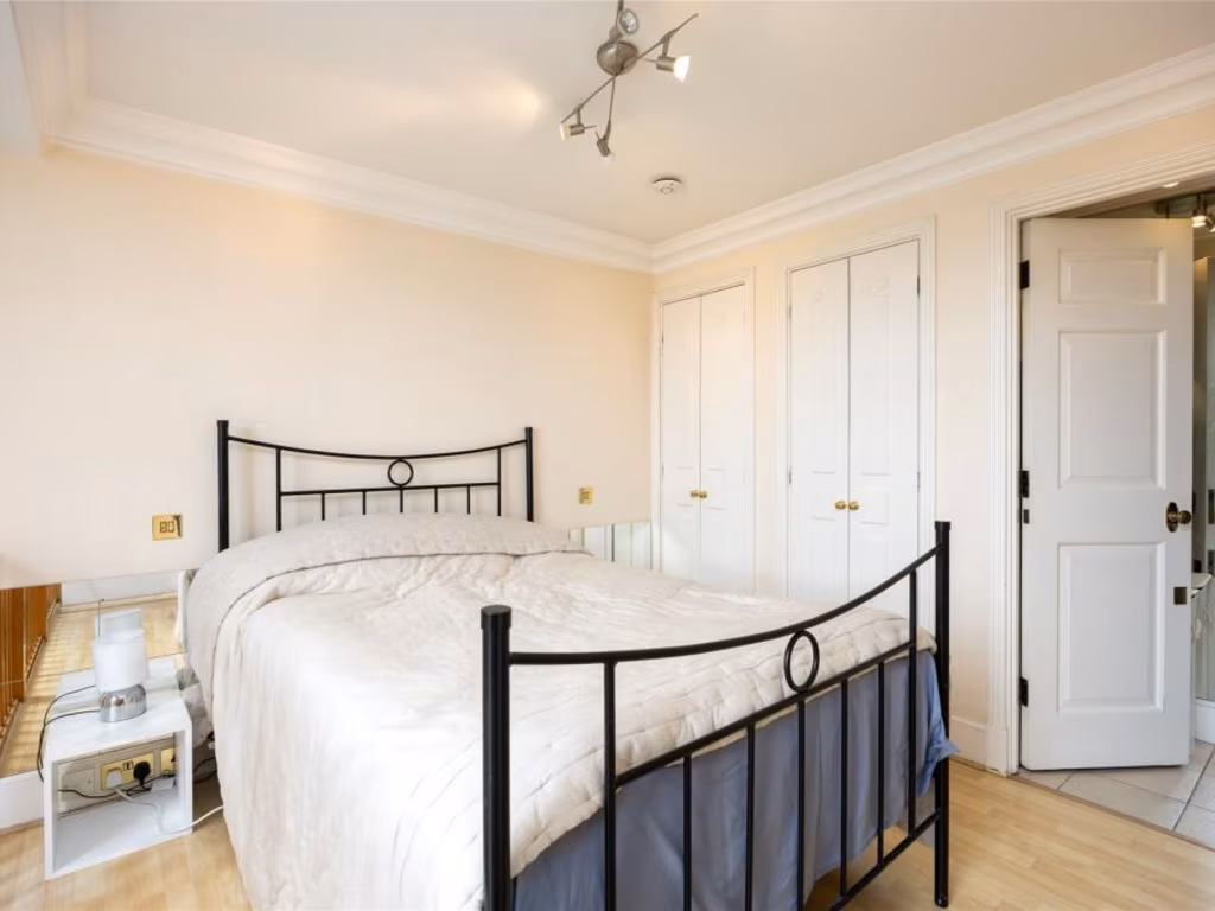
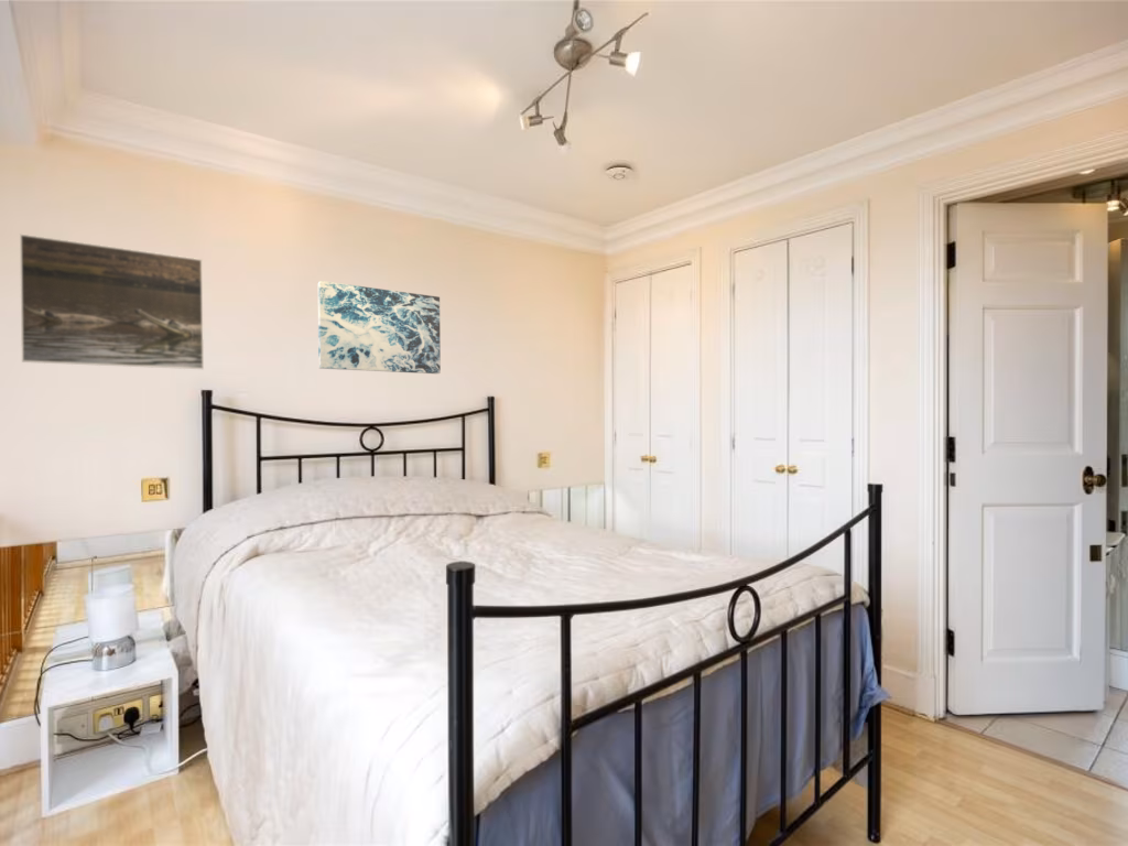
+ wall art [317,280,442,375]
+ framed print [19,232,205,370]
